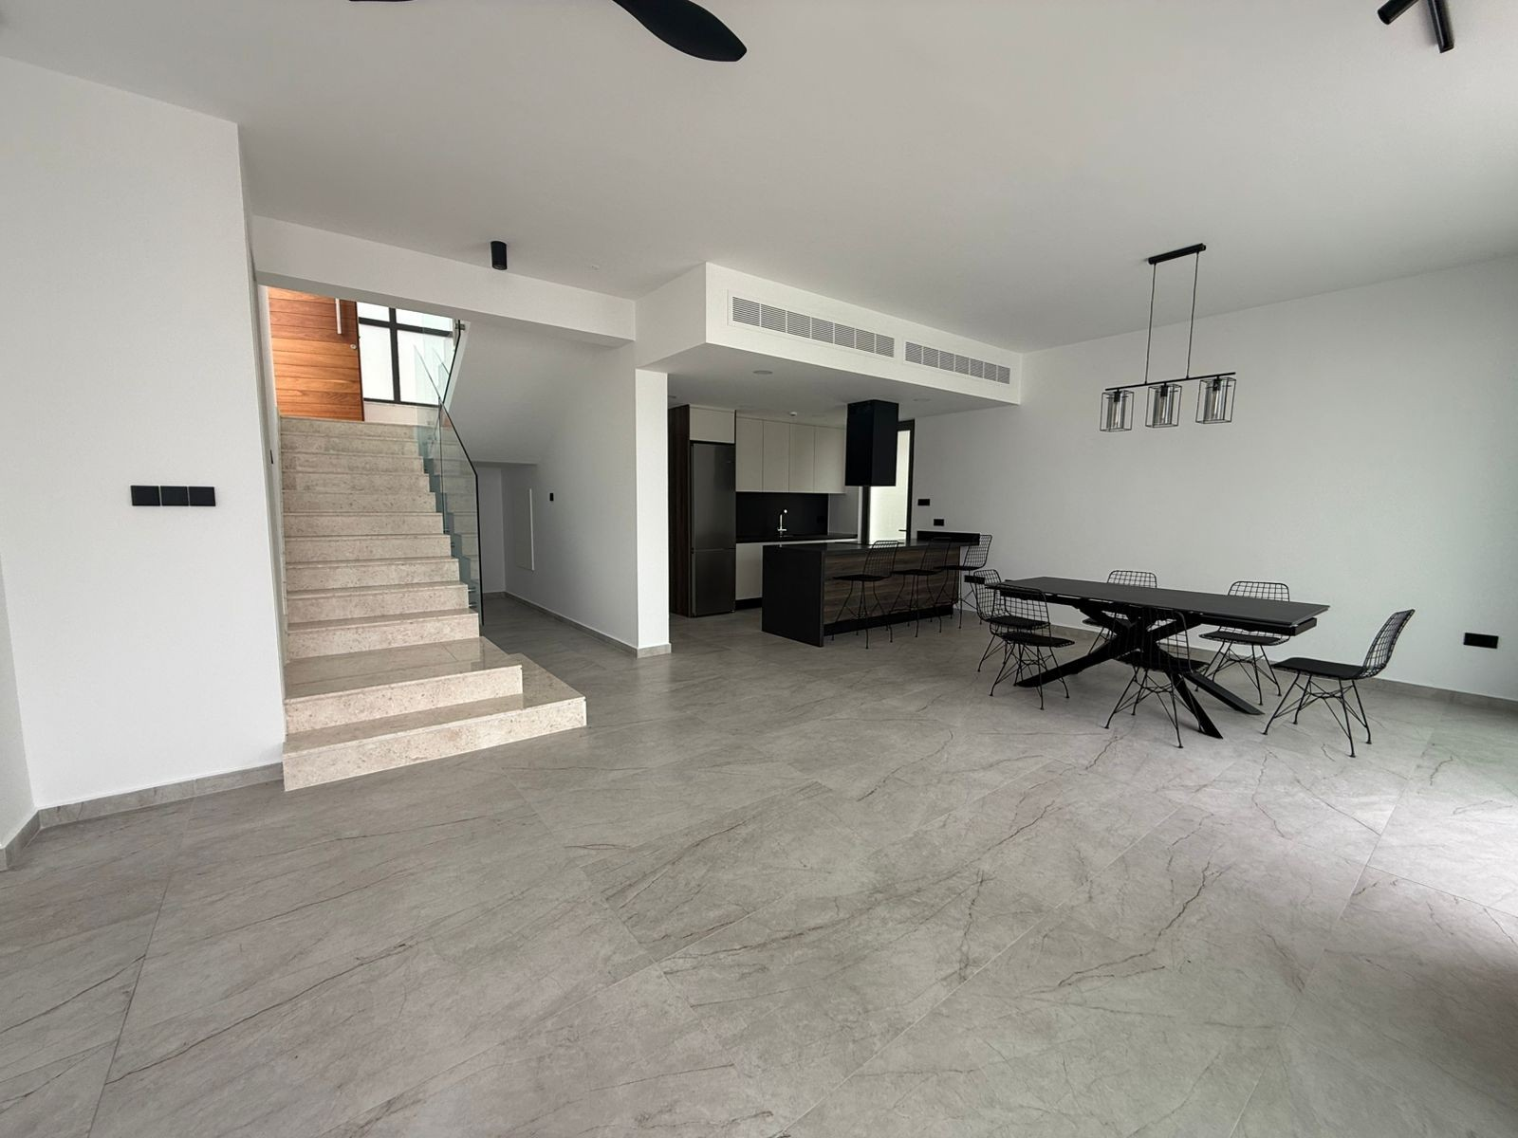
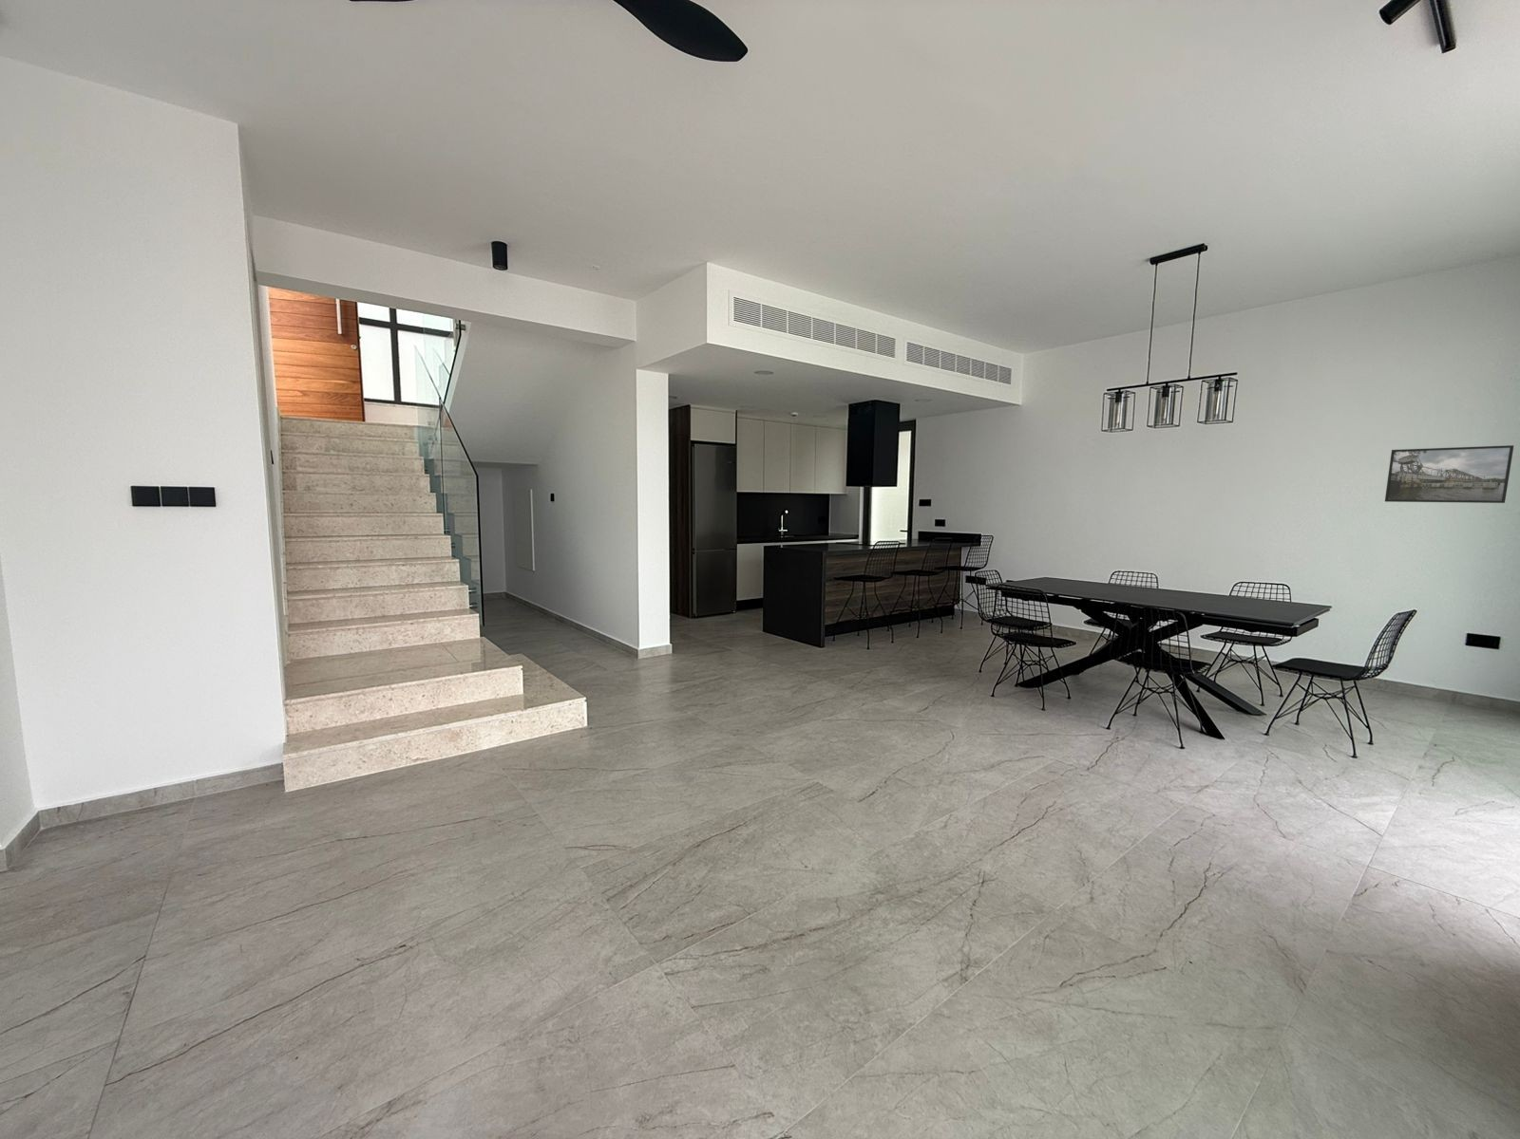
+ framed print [1384,444,1514,504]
